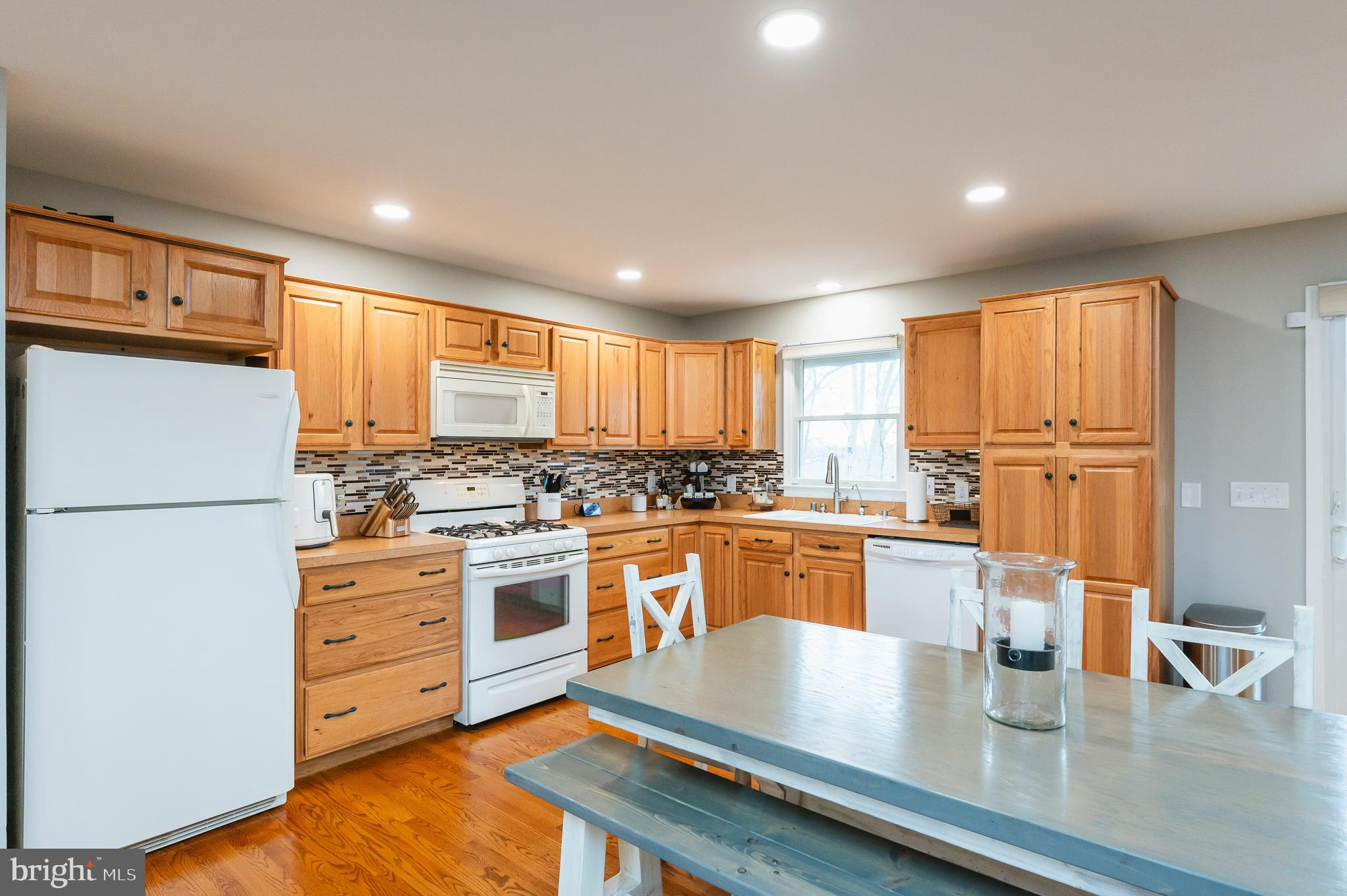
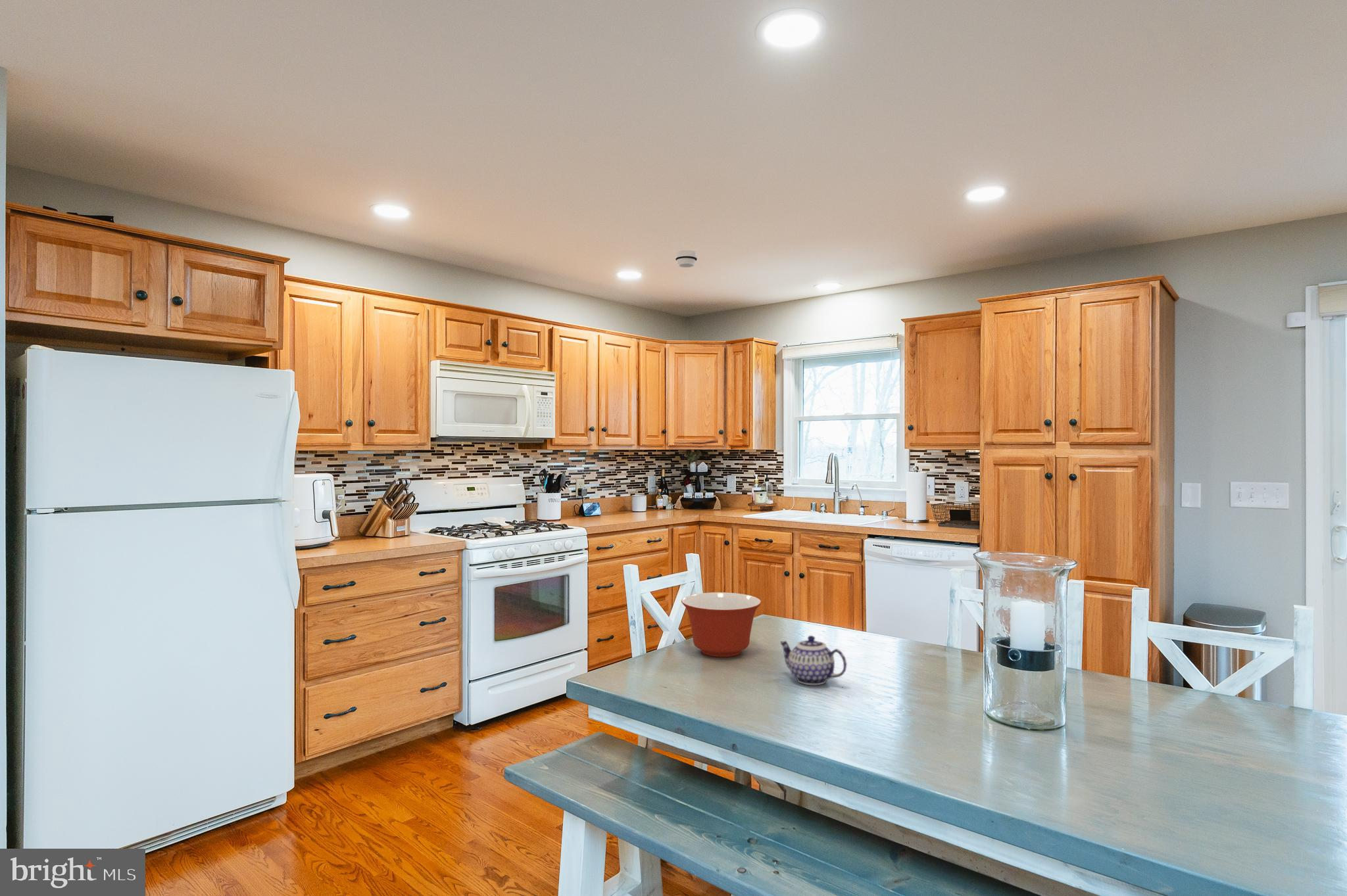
+ smoke detector [675,250,698,268]
+ teapot [779,635,847,686]
+ mixing bowl [681,592,762,657]
